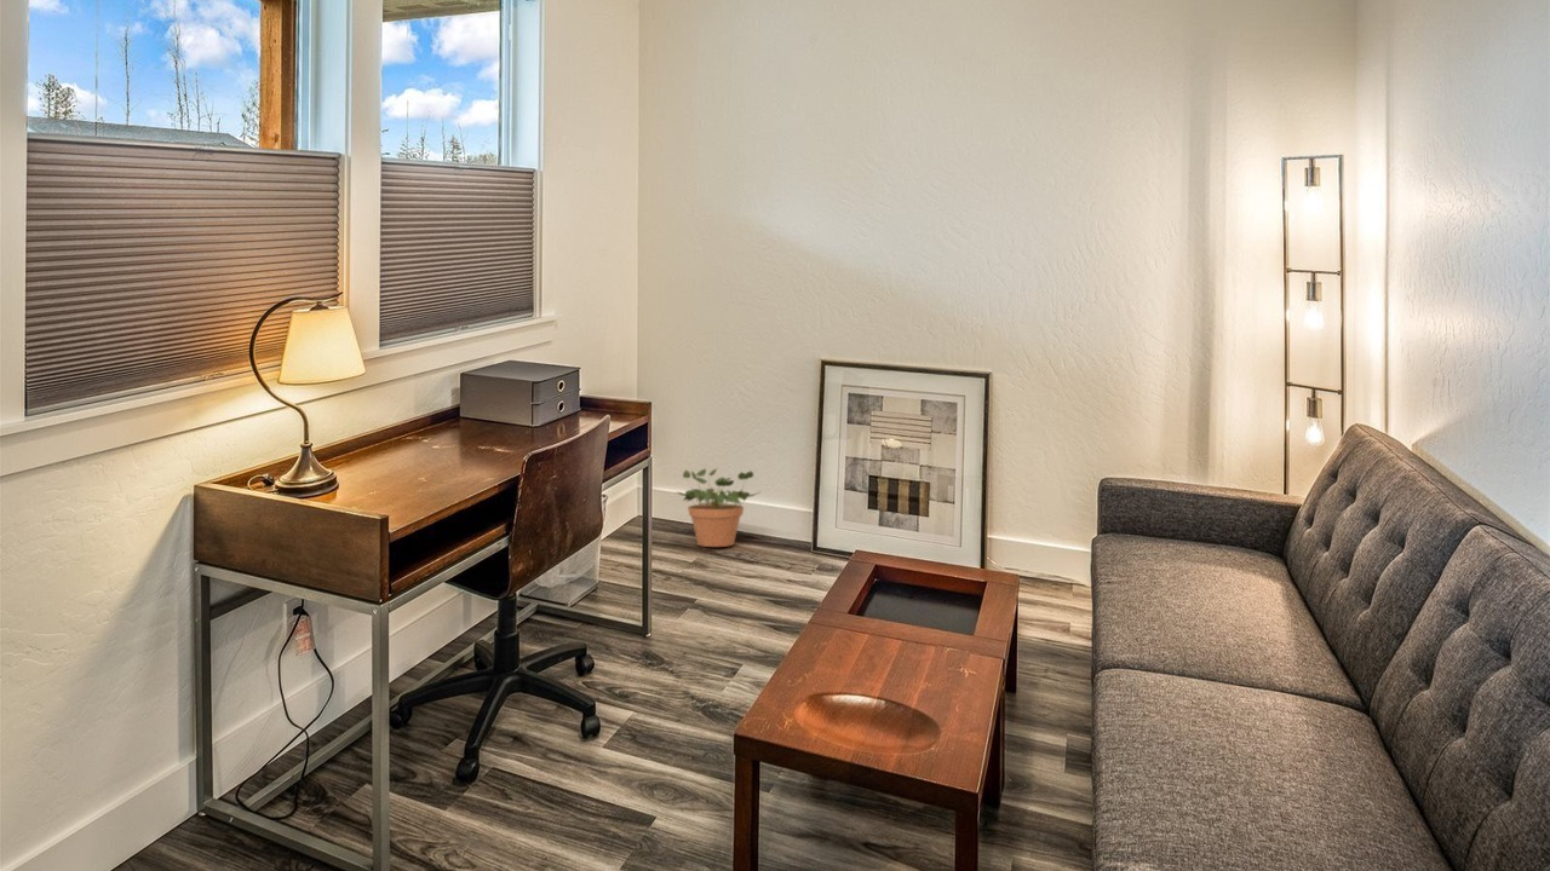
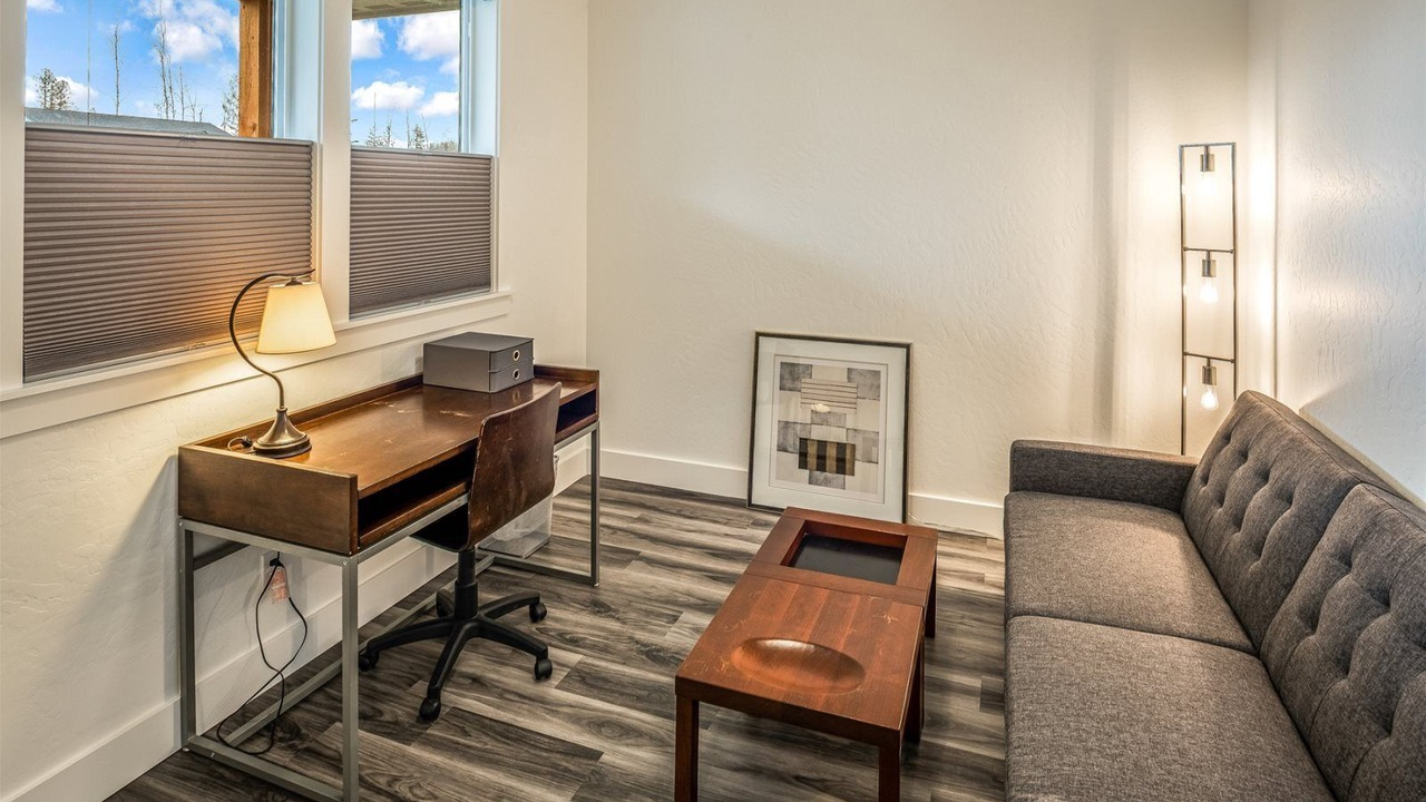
- potted plant [676,467,760,548]
